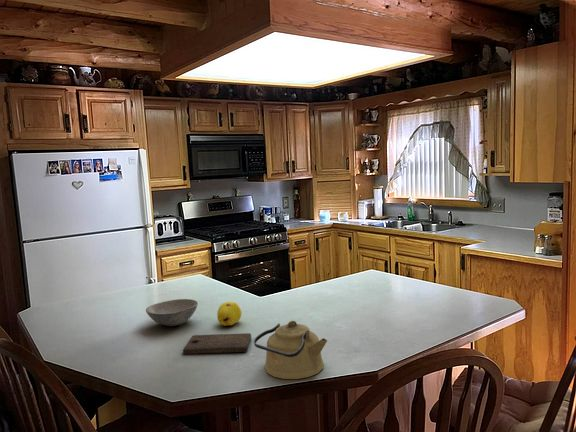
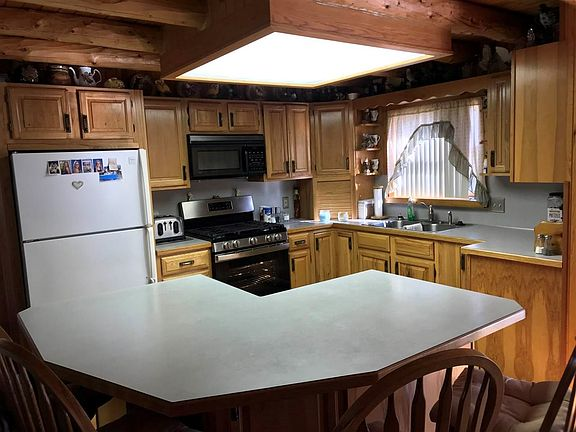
- soup bowl [145,298,199,327]
- cutting board [182,332,252,355]
- fruit [216,301,243,327]
- kettle [253,320,328,380]
